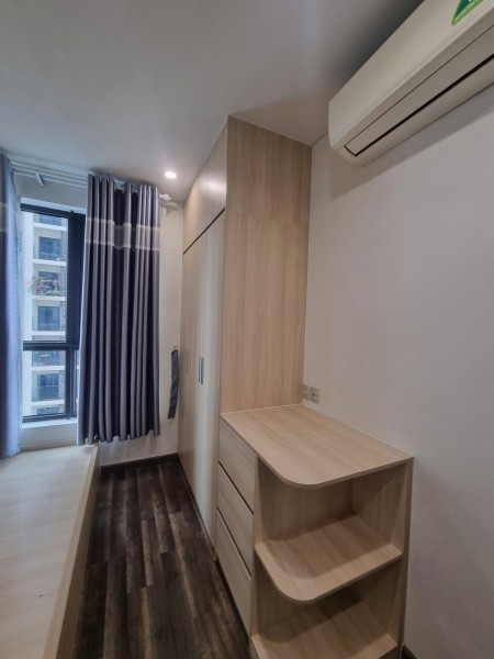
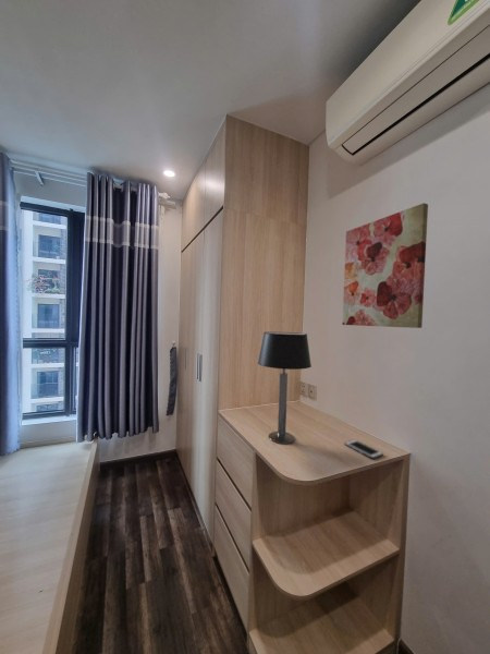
+ wall art [341,202,429,329]
+ table lamp [257,331,313,445]
+ cell phone [344,438,384,460]
